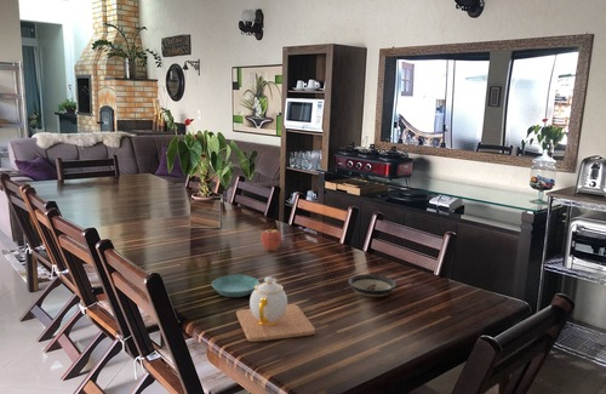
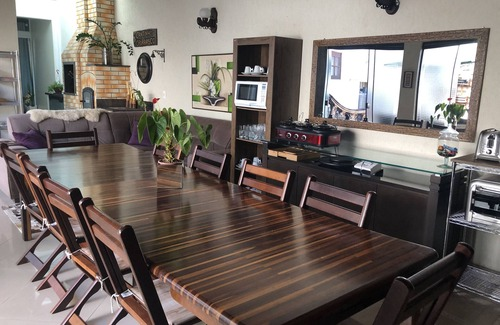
- teapot [235,275,316,343]
- fruit [261,224,282,252]
- saucer [211,274,261,298]
- saucer [347,273,398,298]
